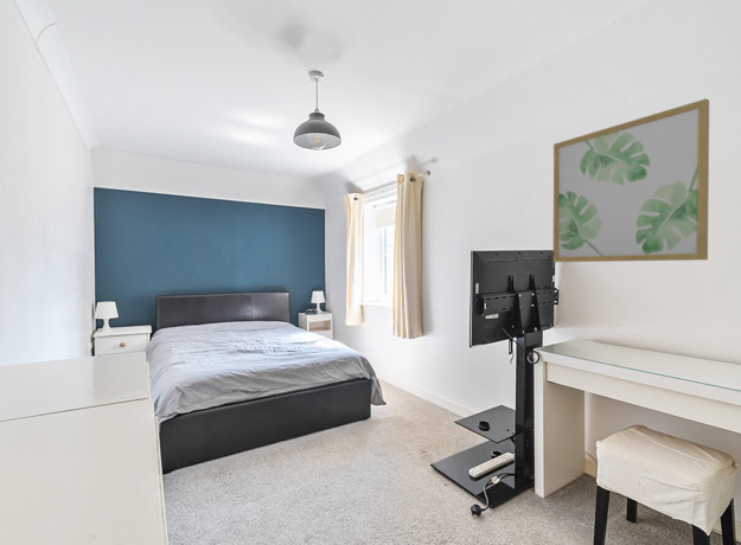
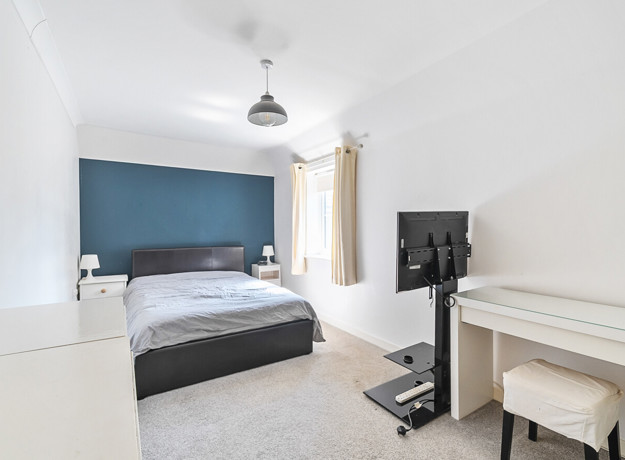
- wall art [552,97,710,263]
